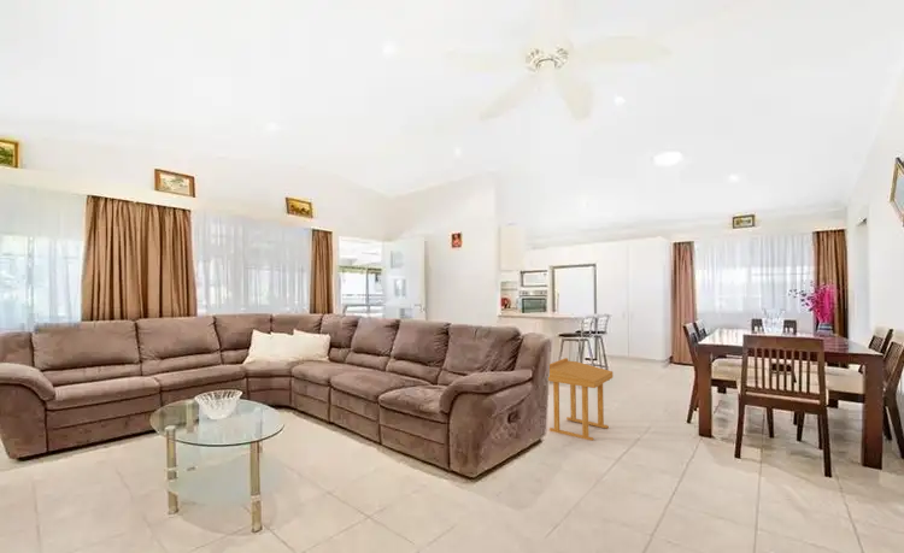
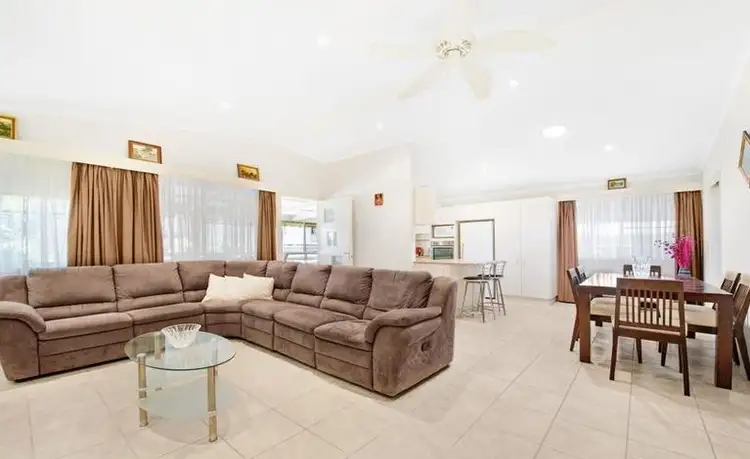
- side table [547,357,614,441]
